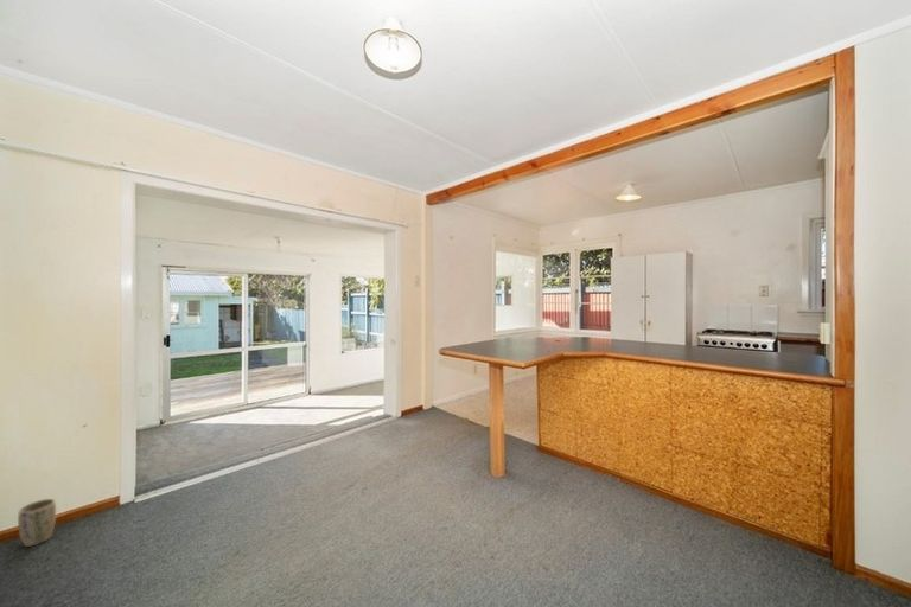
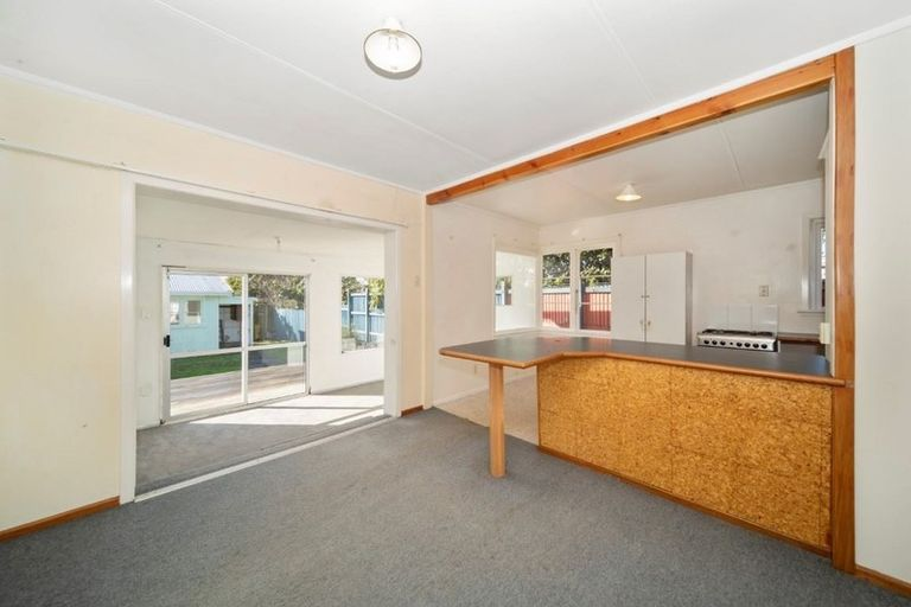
- plant pot [17,498,57,548]
